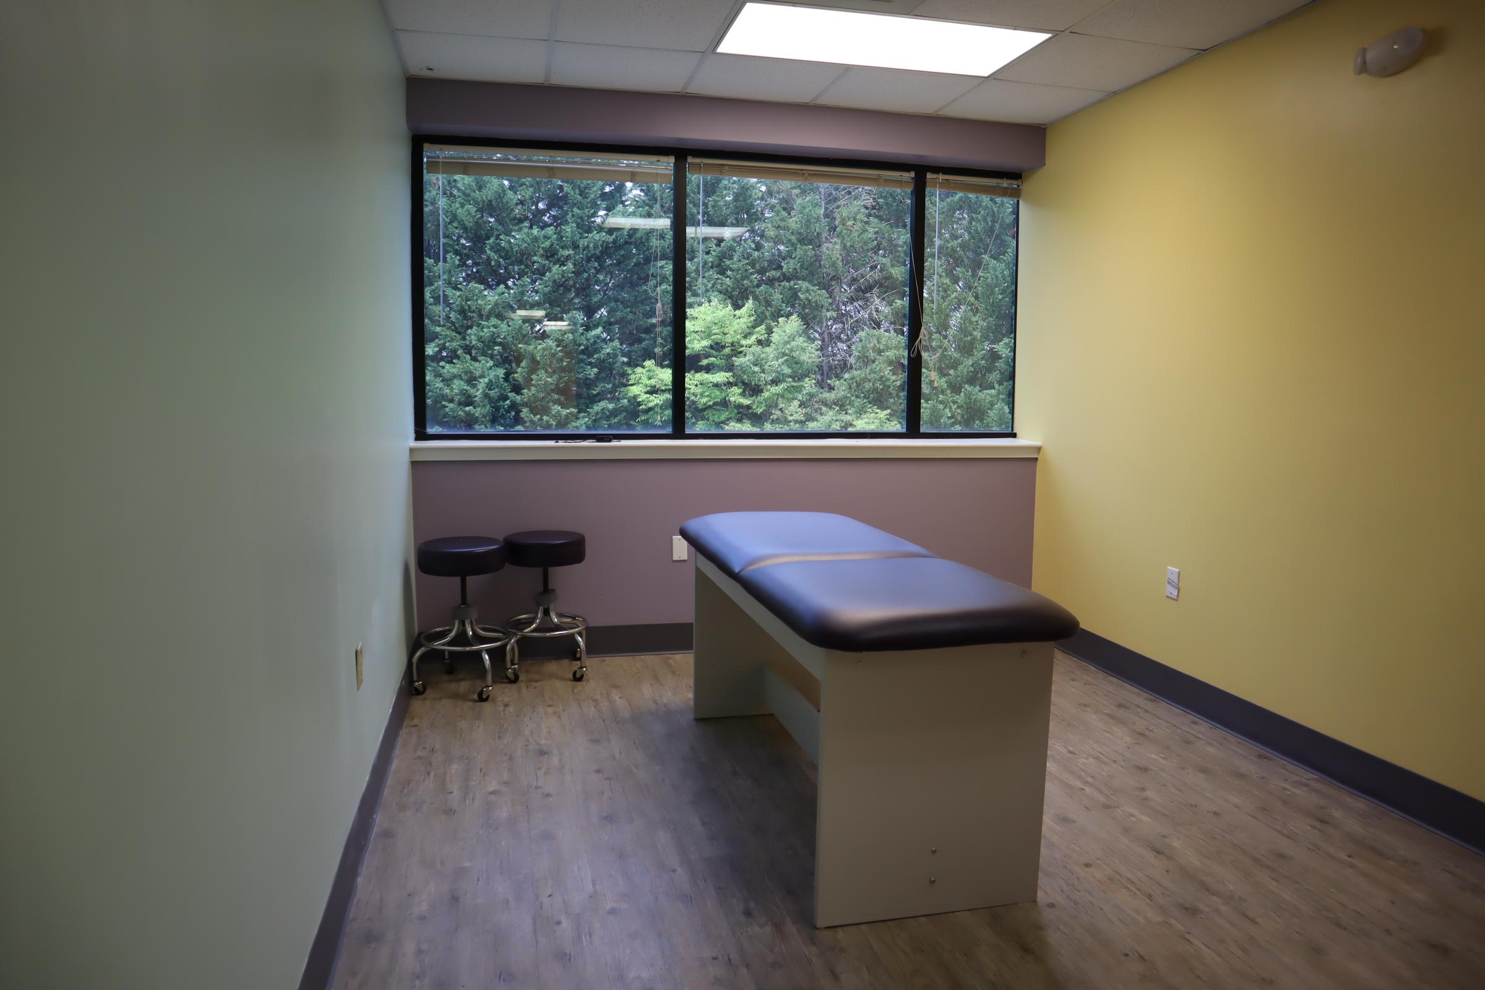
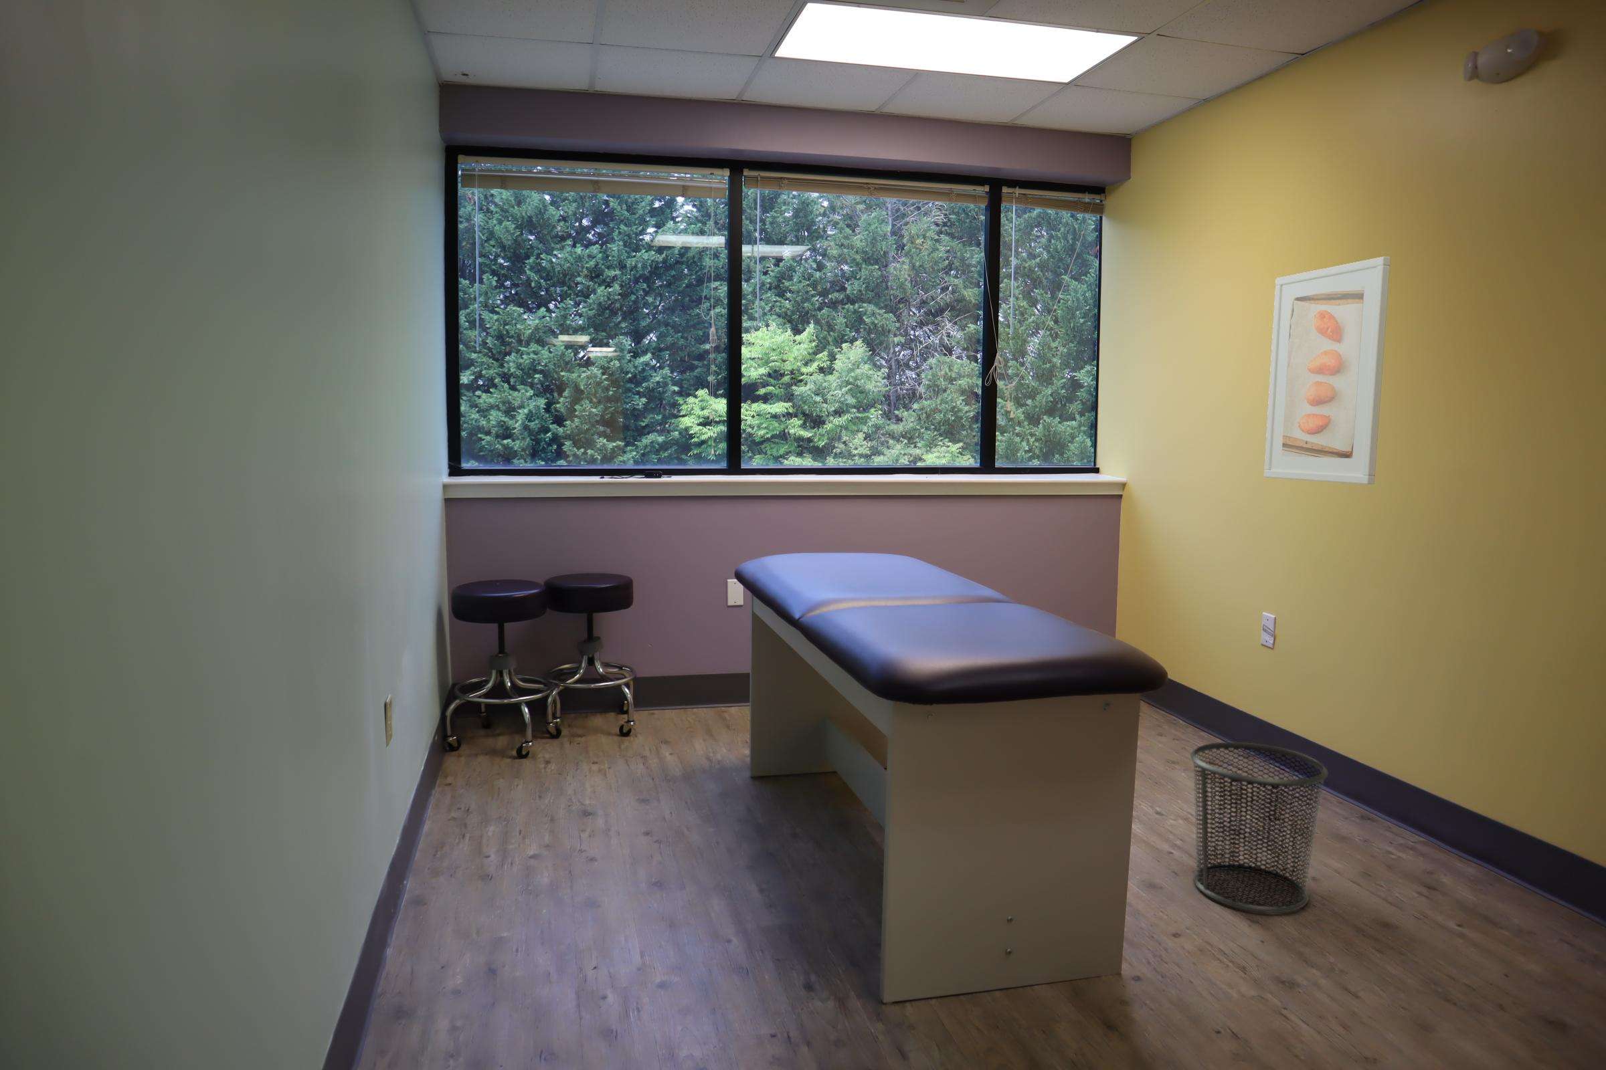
+ waste bin [1190,742,1329,914]
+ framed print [1263,256,1391,485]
